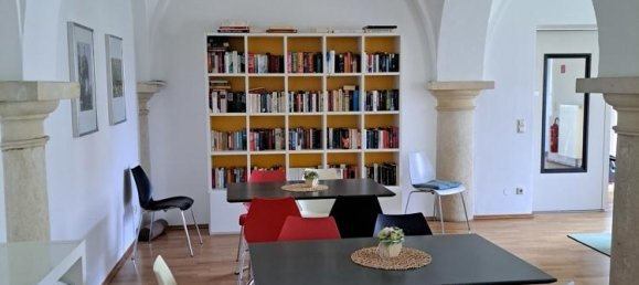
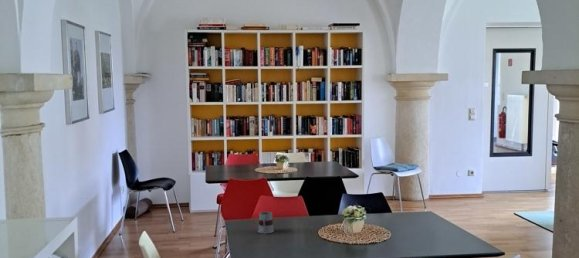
+ mug [257,211,275,234]
